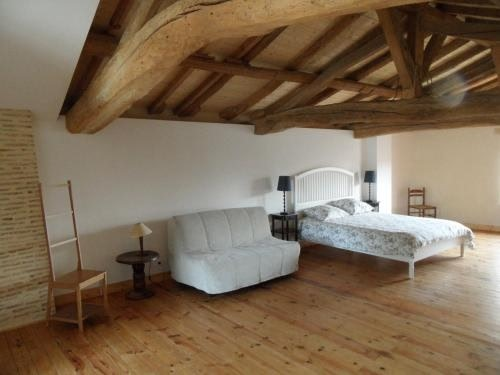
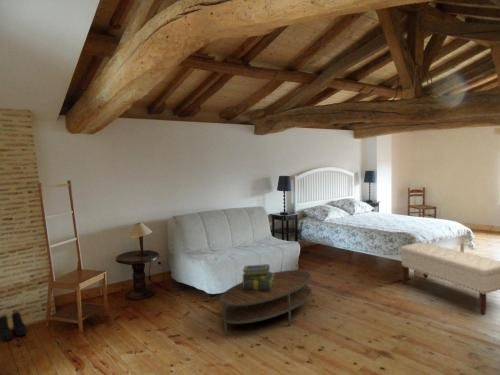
+ stack of books [241,263,275,291]
+ bench [400,241,500,316]
+ coffee table [219,269,313,336]
+ boots [0,311,28,342]
